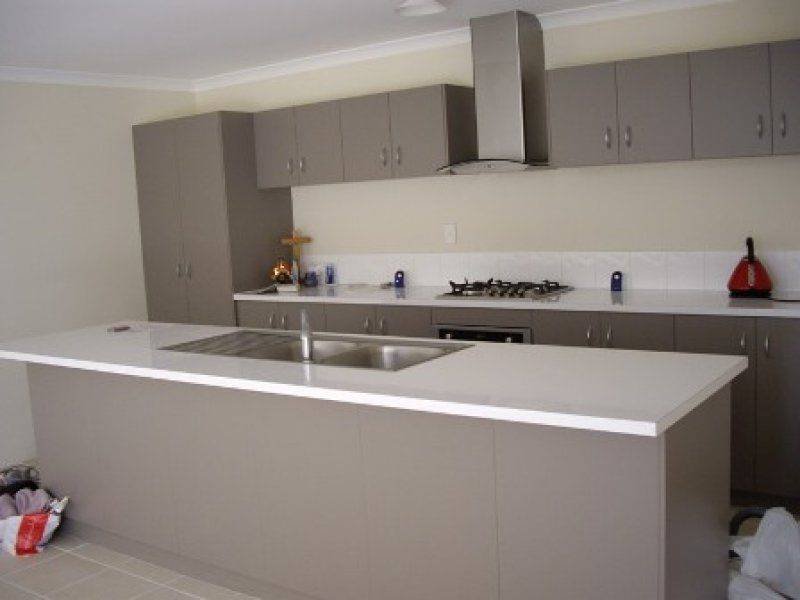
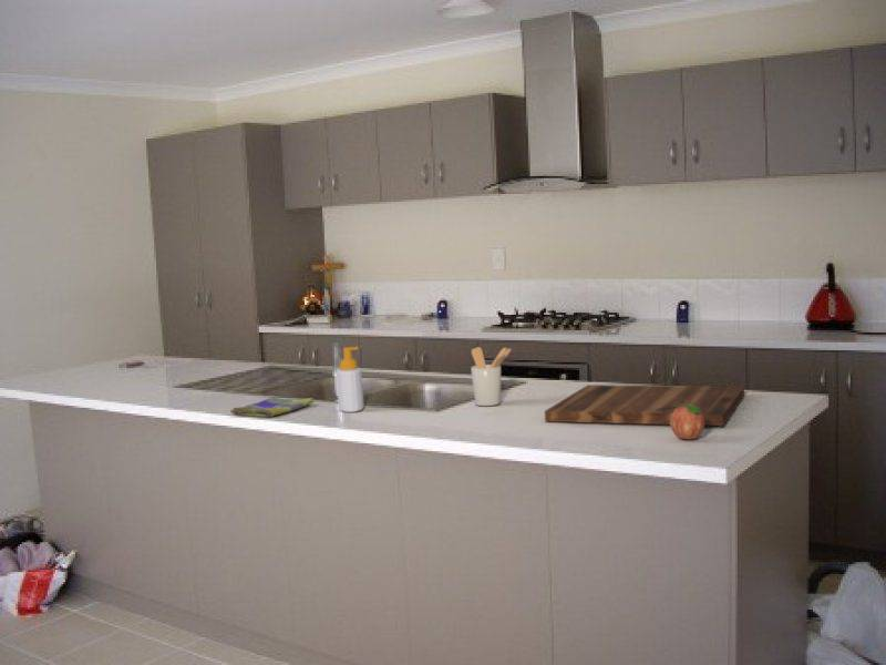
+ dish towel [229,396,315,418]
+ cutting board [544,383,745,427]
+ fruit [670,400,705,441]
+ utensil holder [470,346,513,407]
+ soap bottle [336,346,365,413]
